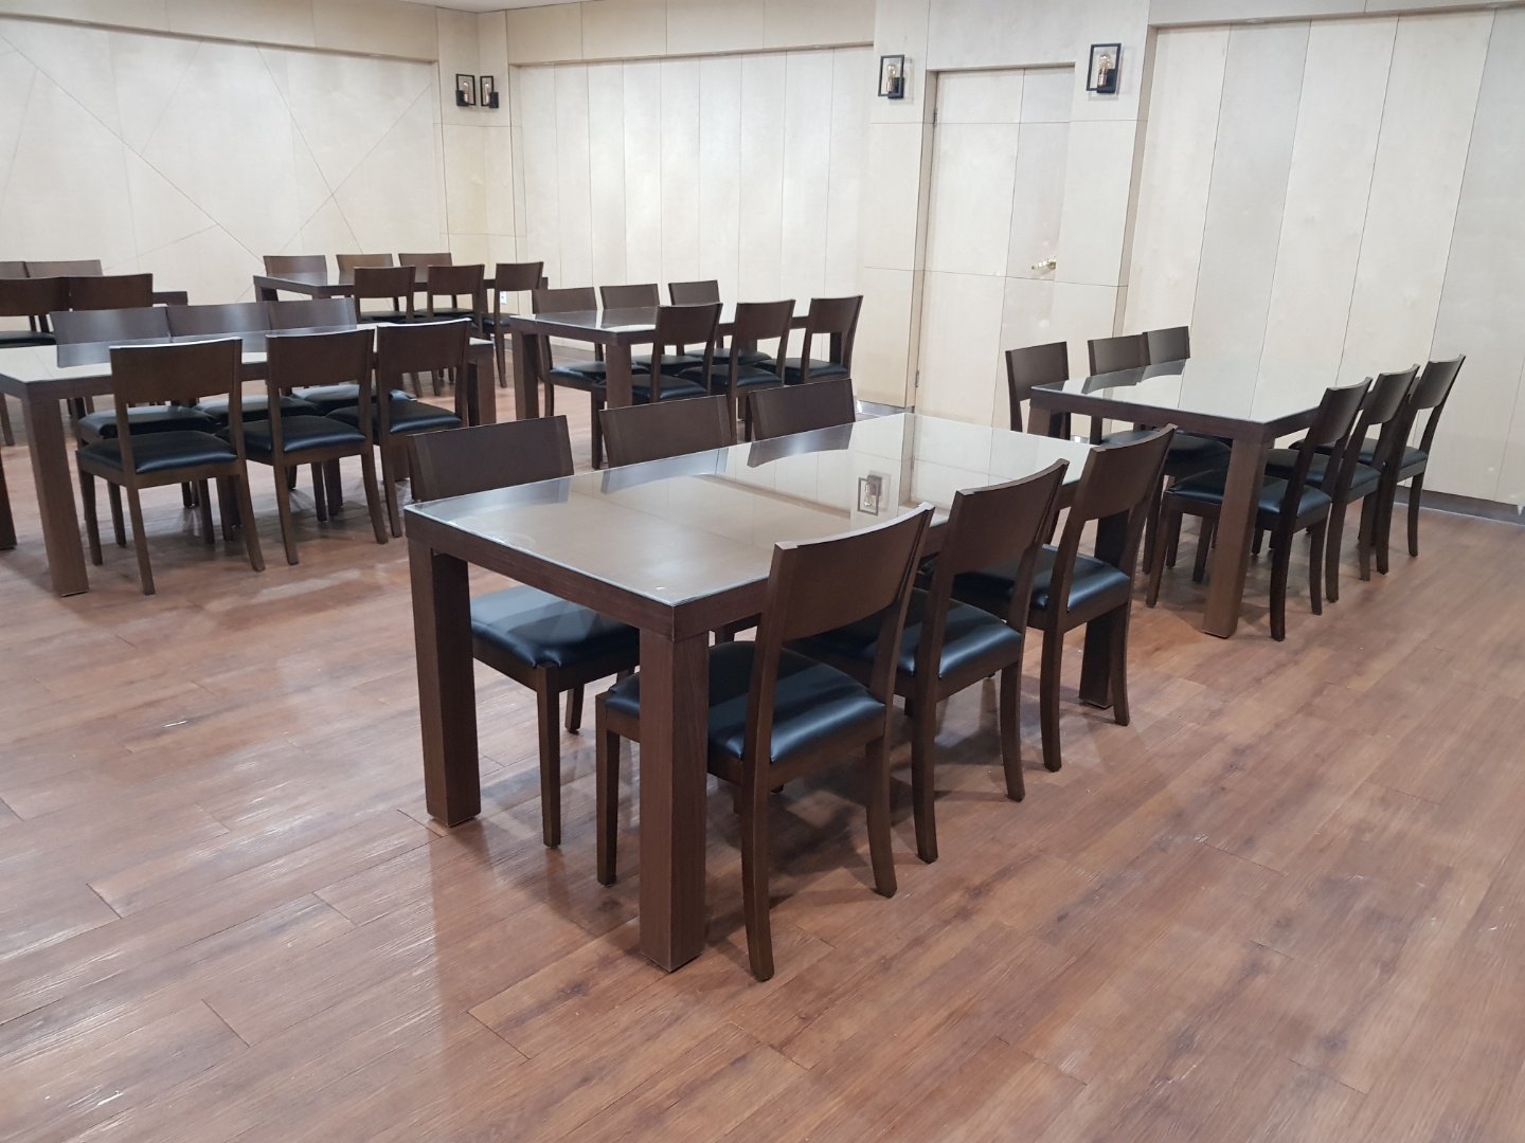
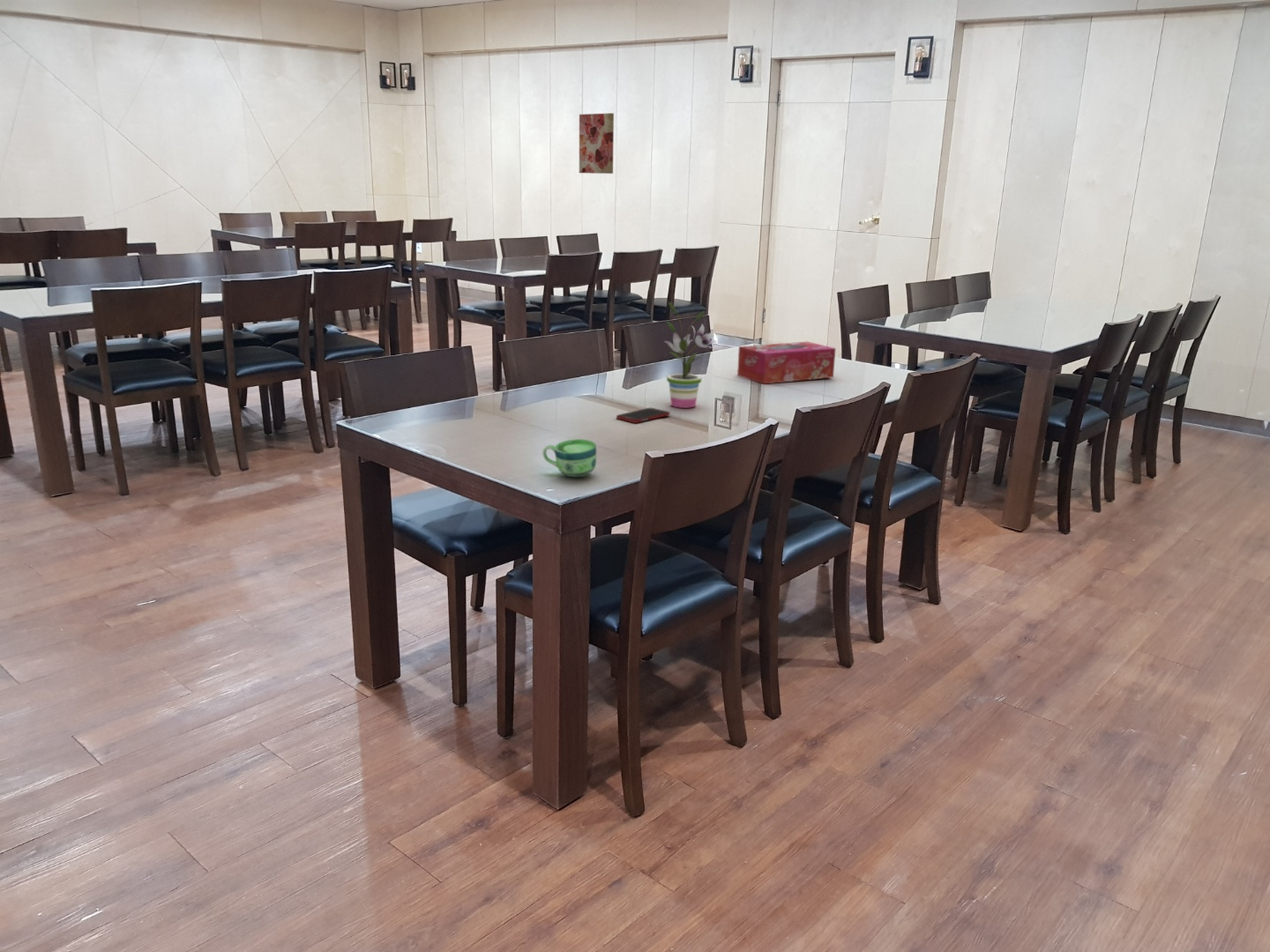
+ cell phone [616,407,671,424]
+ cup [542,438,597,478]
+ potted plant [662,301,719,409]
+ wall art [579,112,615,175]
+ tissue box [736,341,836,385]
